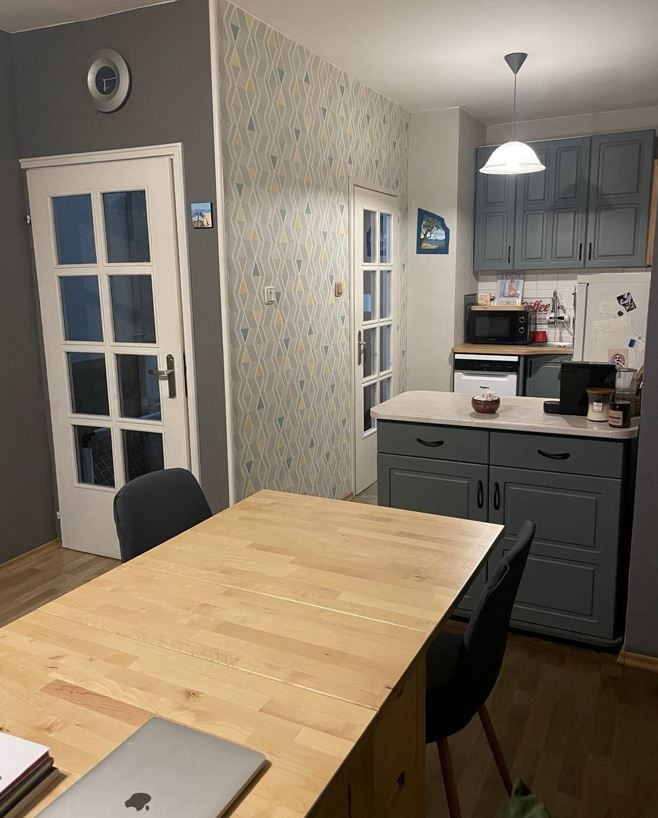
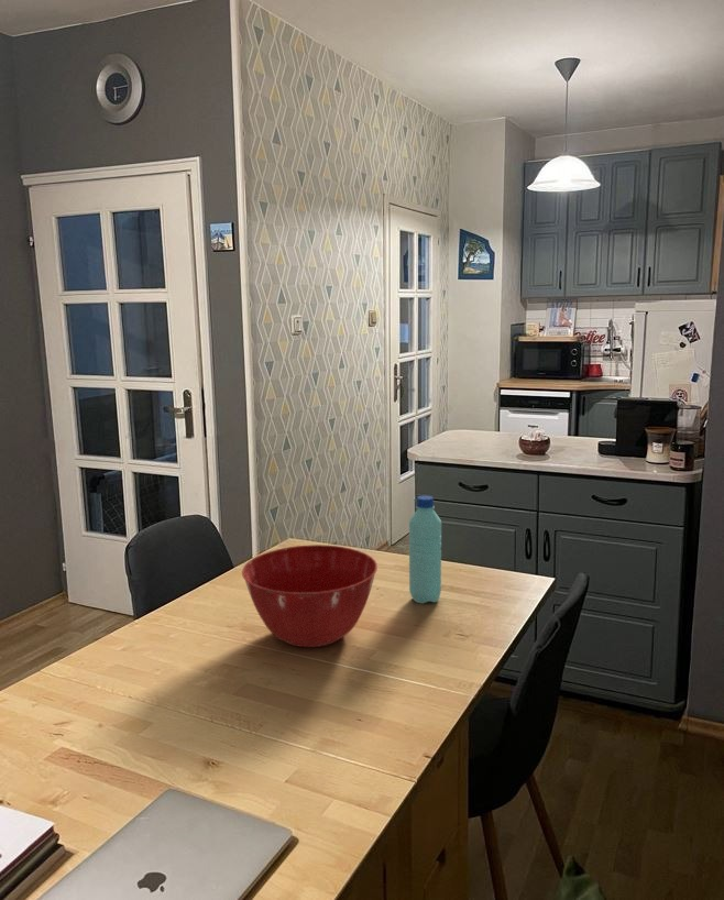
+ mixing bowl [241,544,379,648]
+ water bottle [408,494,442,604]
